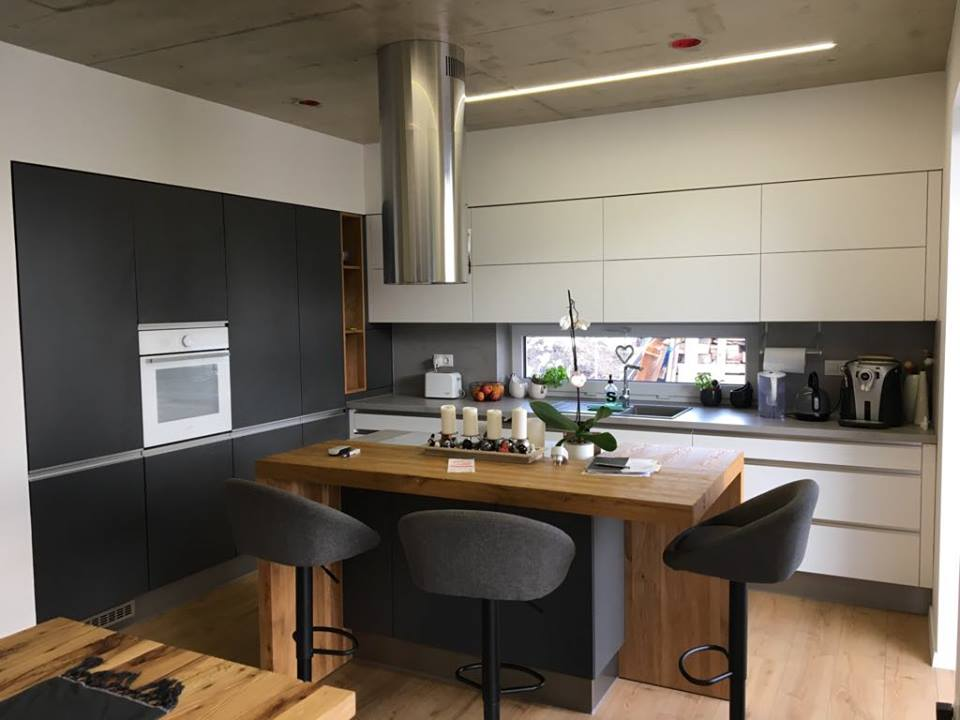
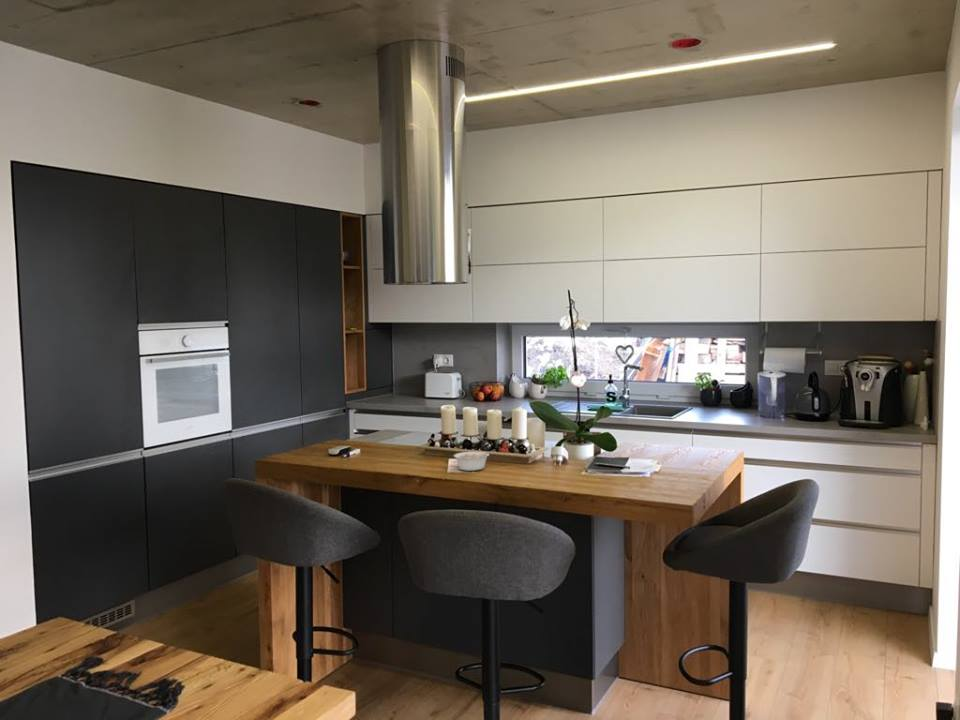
+ legume [453,449,495,472]
